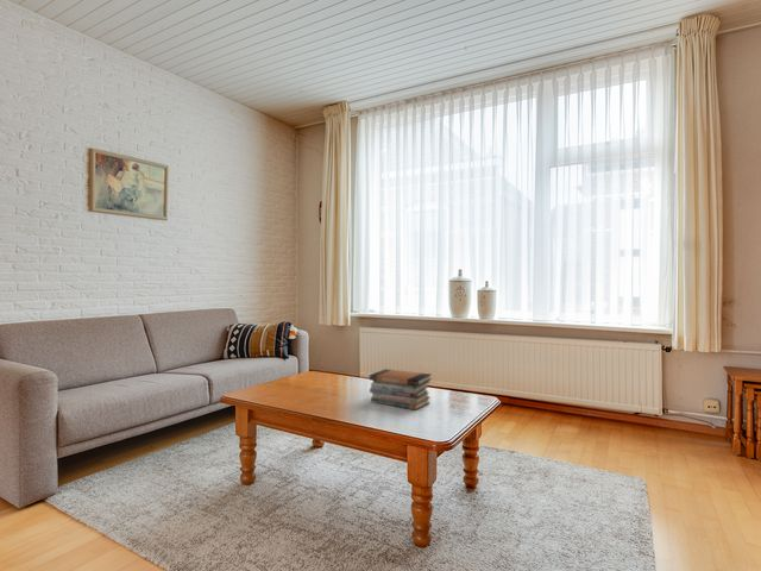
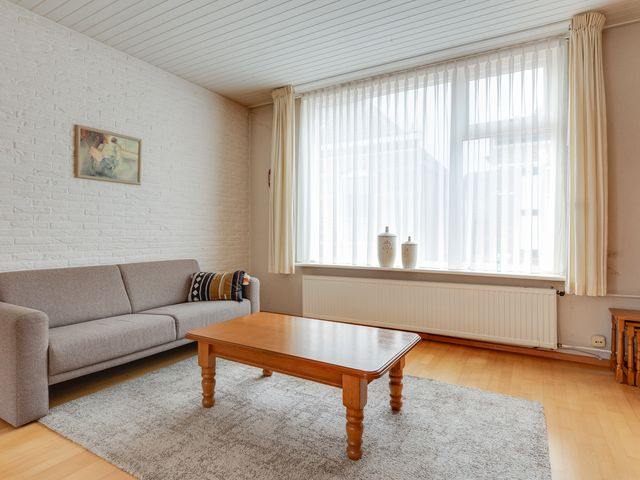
- book stack [369,368,433,412]
